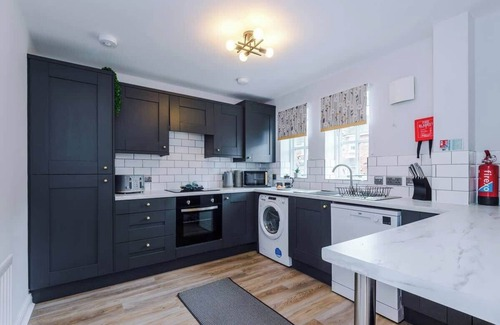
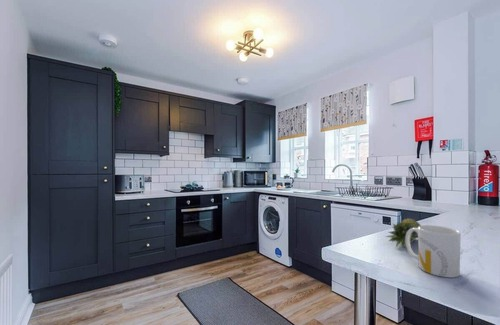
+ mug [405,224,462,278]
+ fruit [385,218,422,249]
